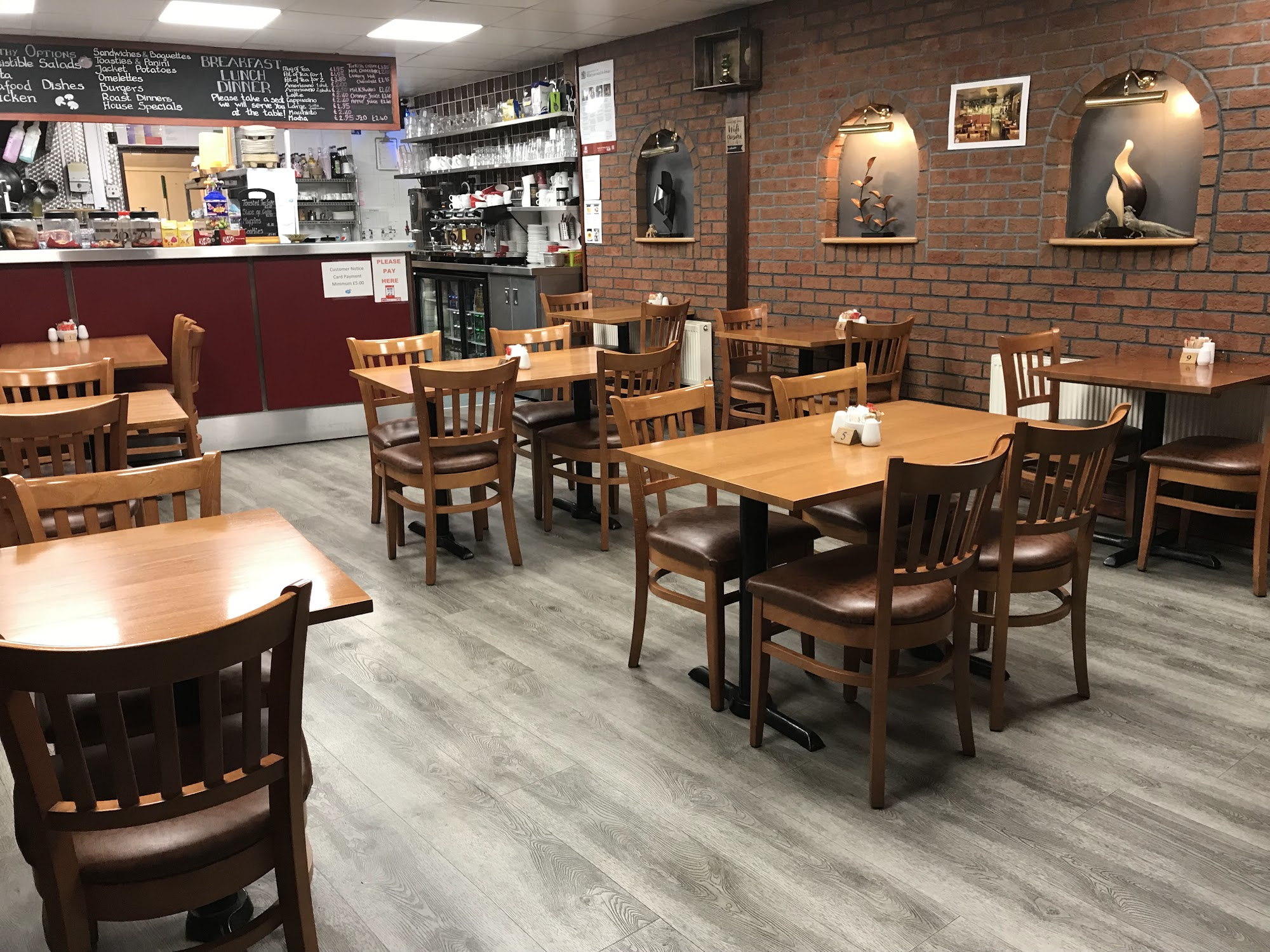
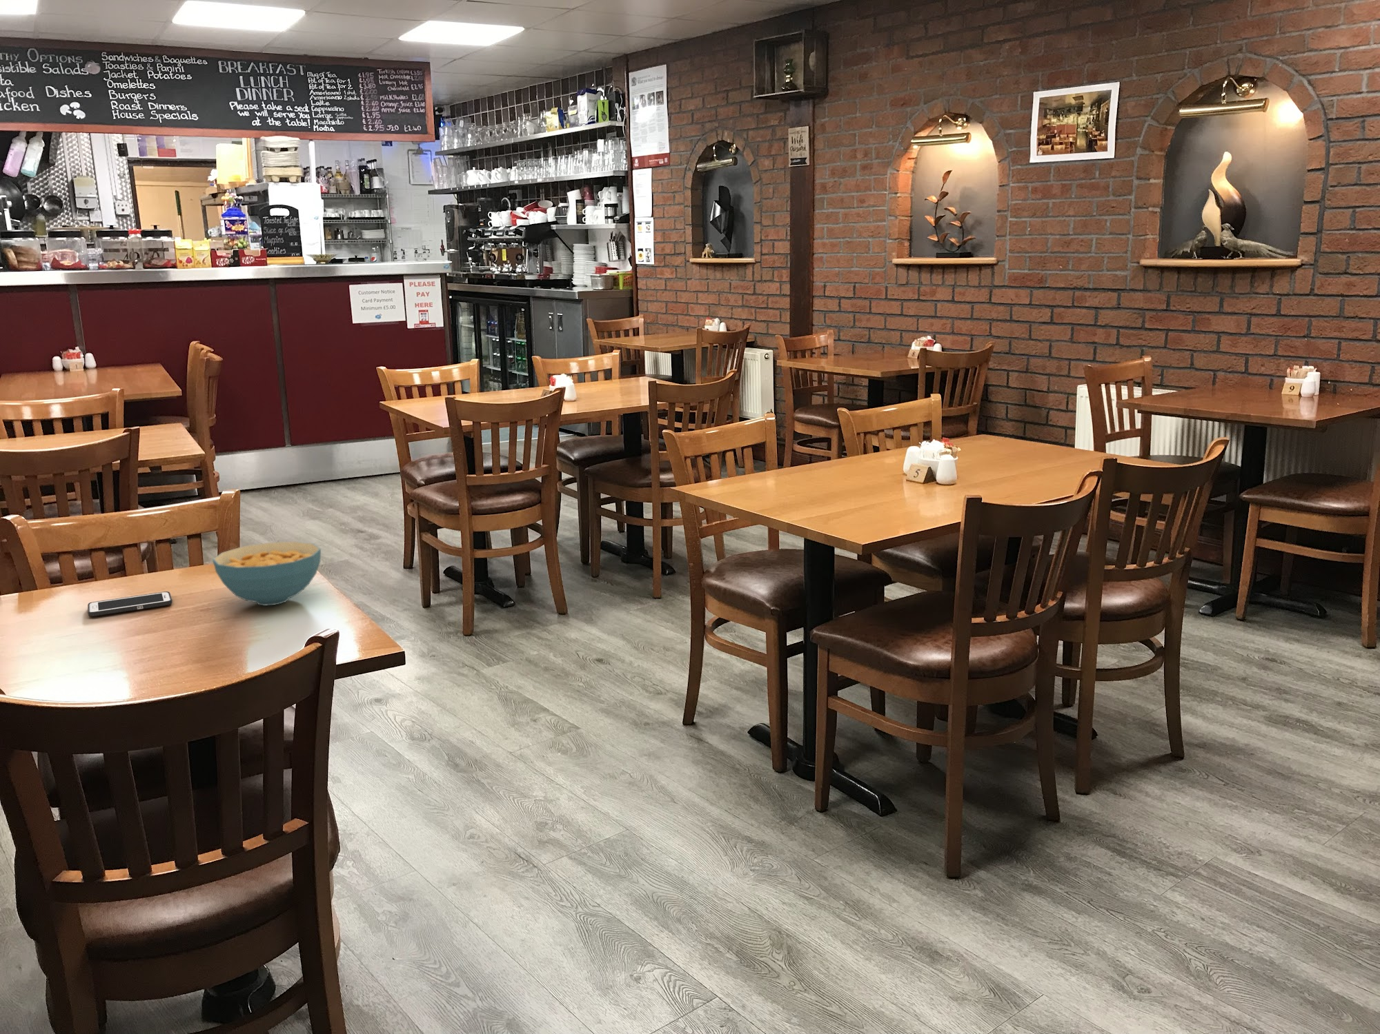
+ cell phone [87,591,173,617]
+ cereal bowl [212,541,322,607]
